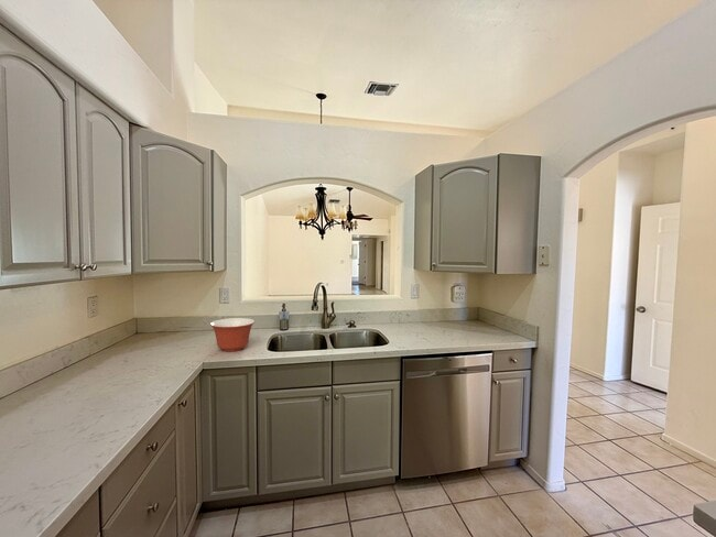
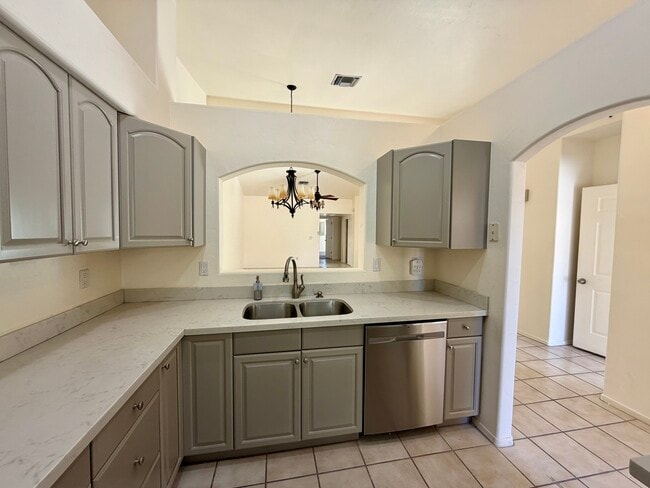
- mixing bowl [209,317,256,352]
